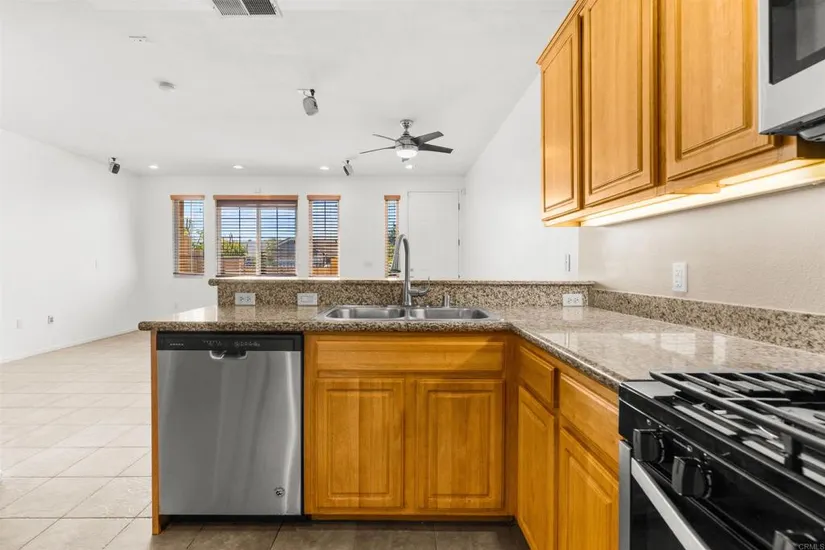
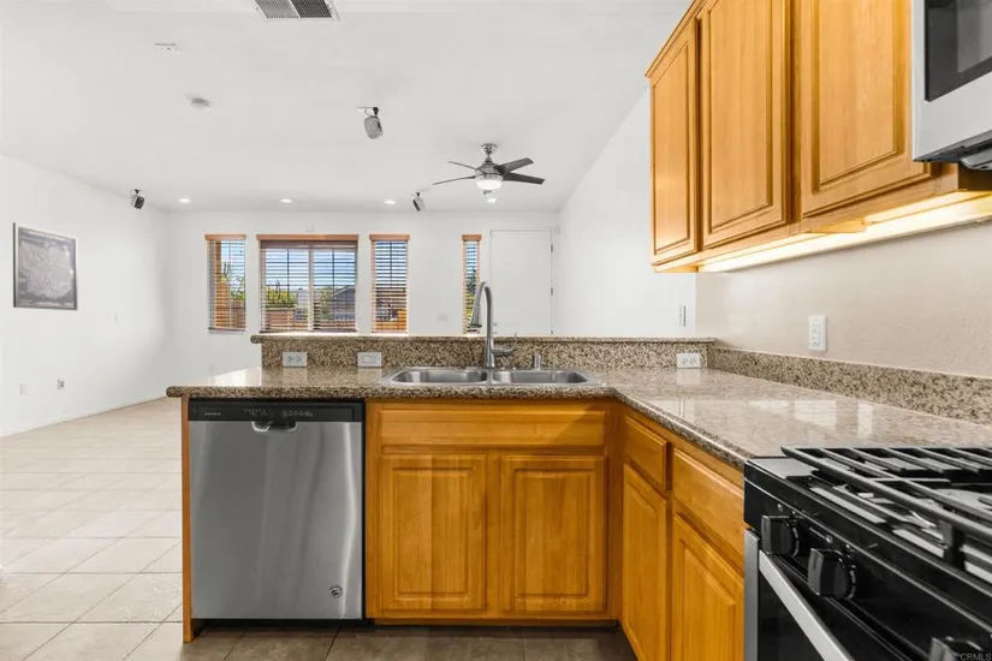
+ wall art [12,221,79,311]
